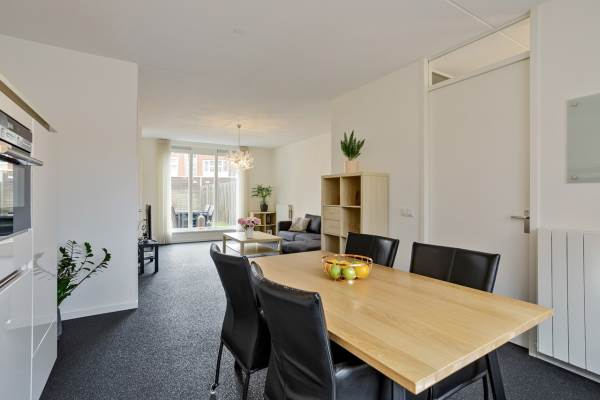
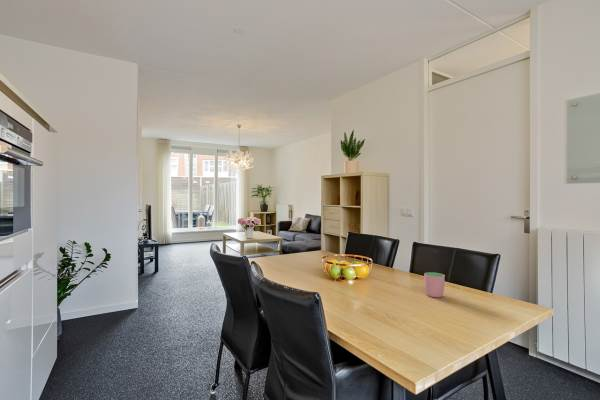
+ cup [423,271,446,298]
